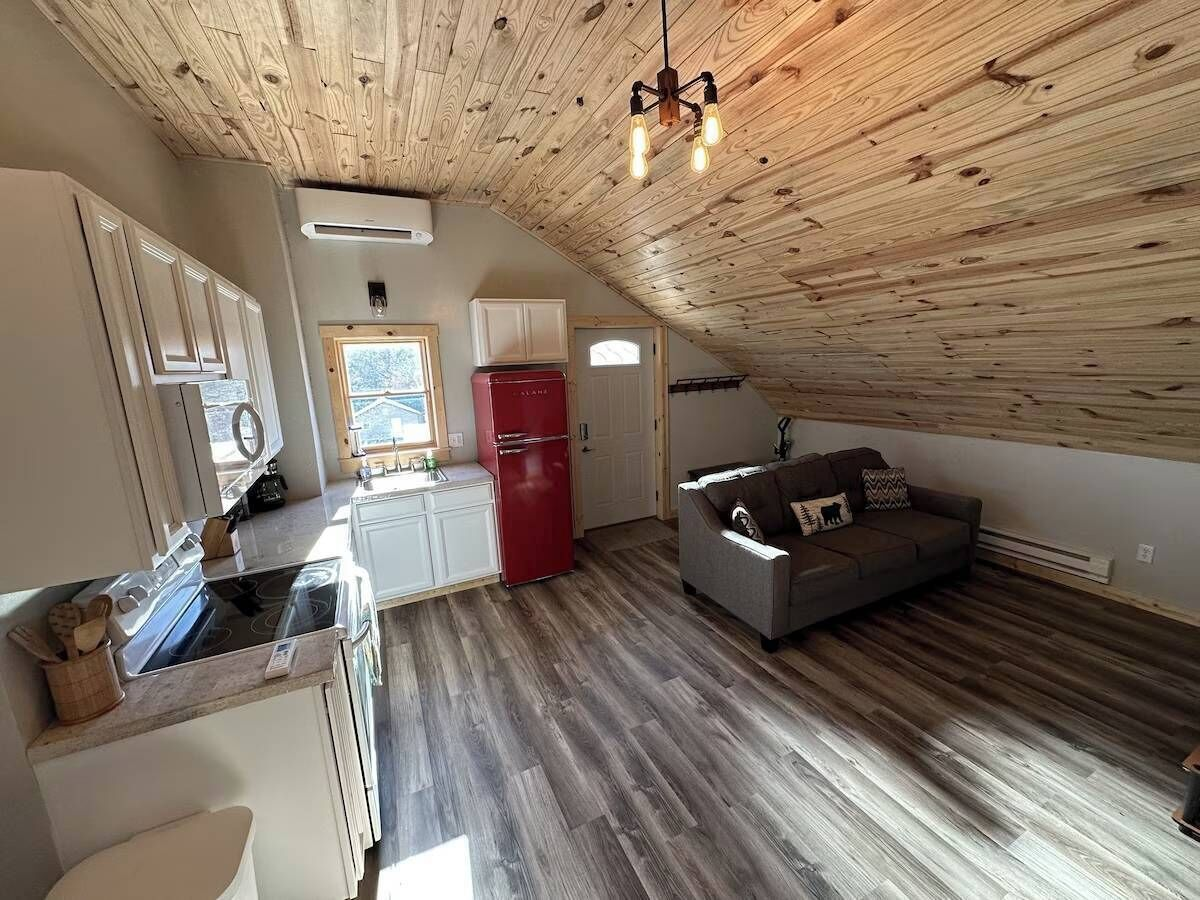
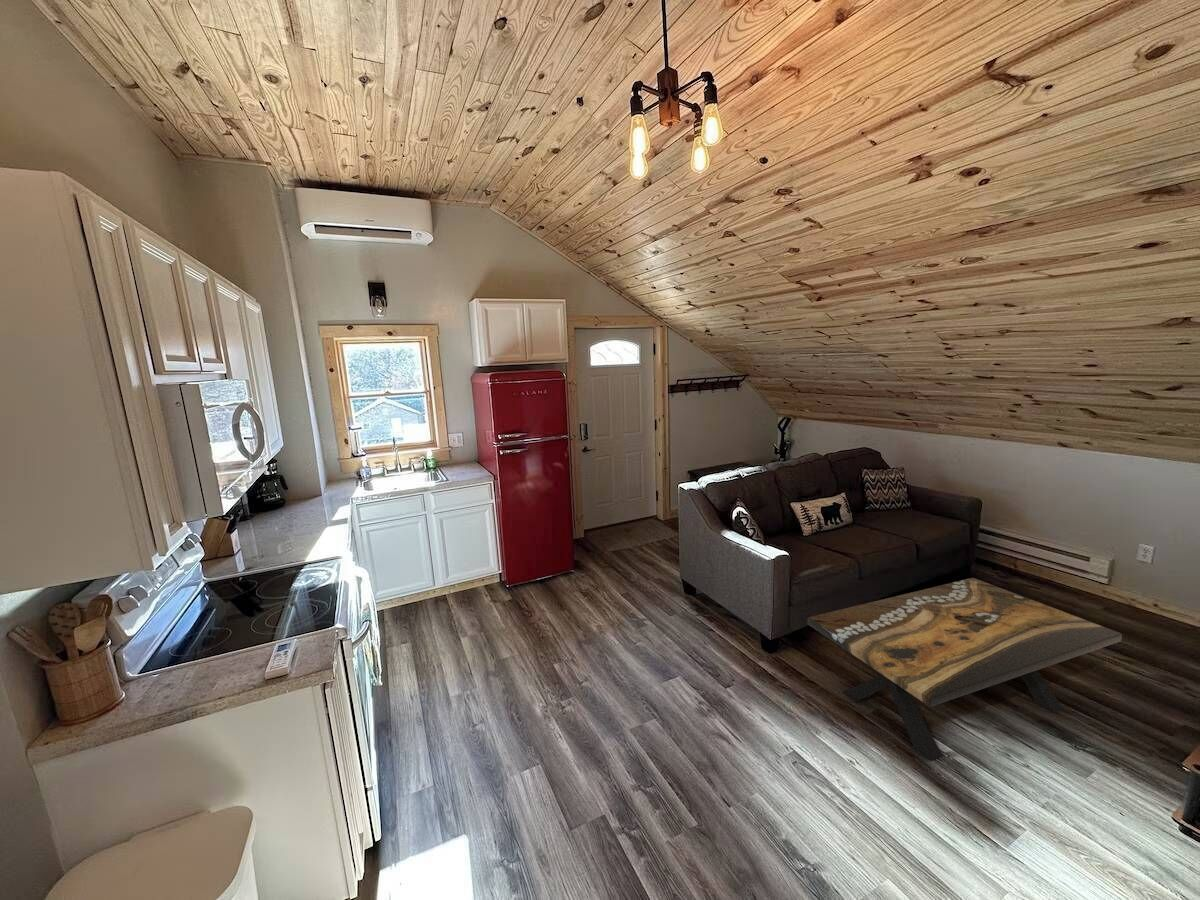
+ coffee table [807,577,1123,762]
